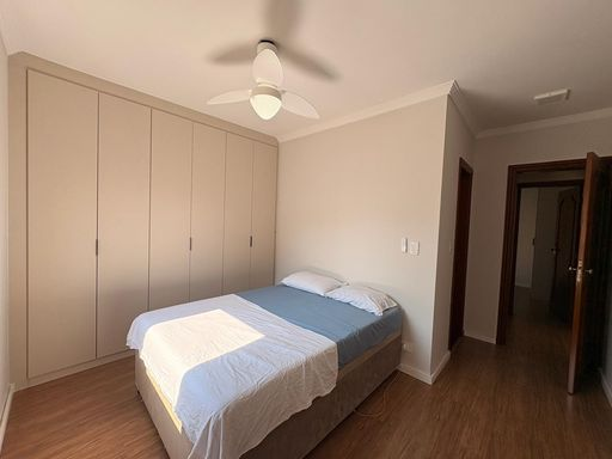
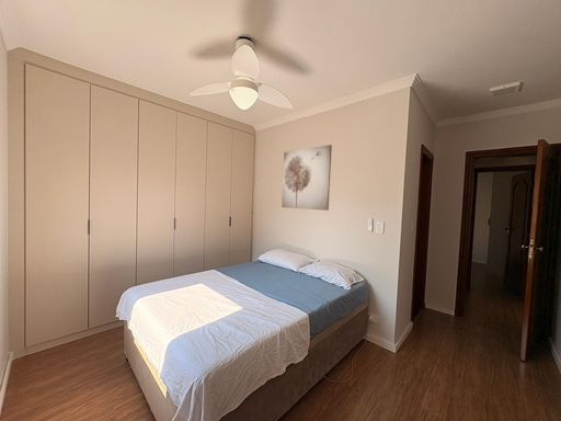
+ wall art [280,144,333,212]
